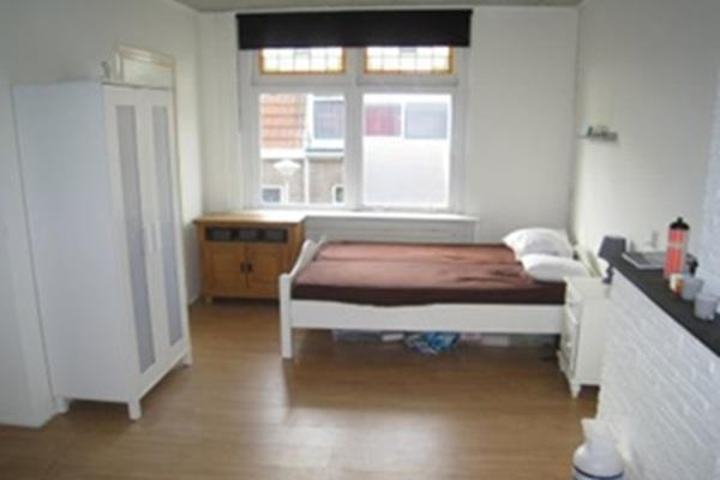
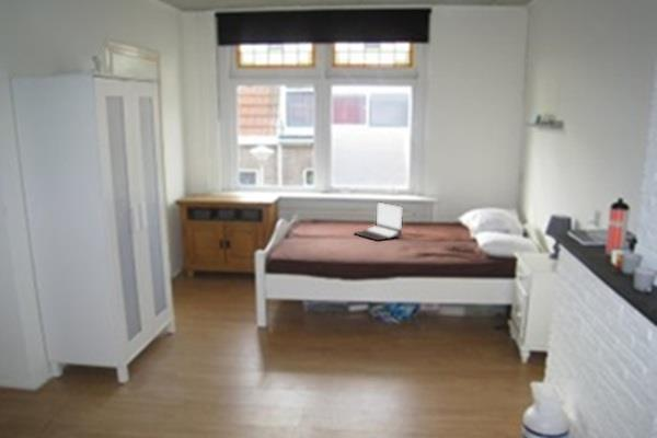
+ laptop [351,200,404,242]
